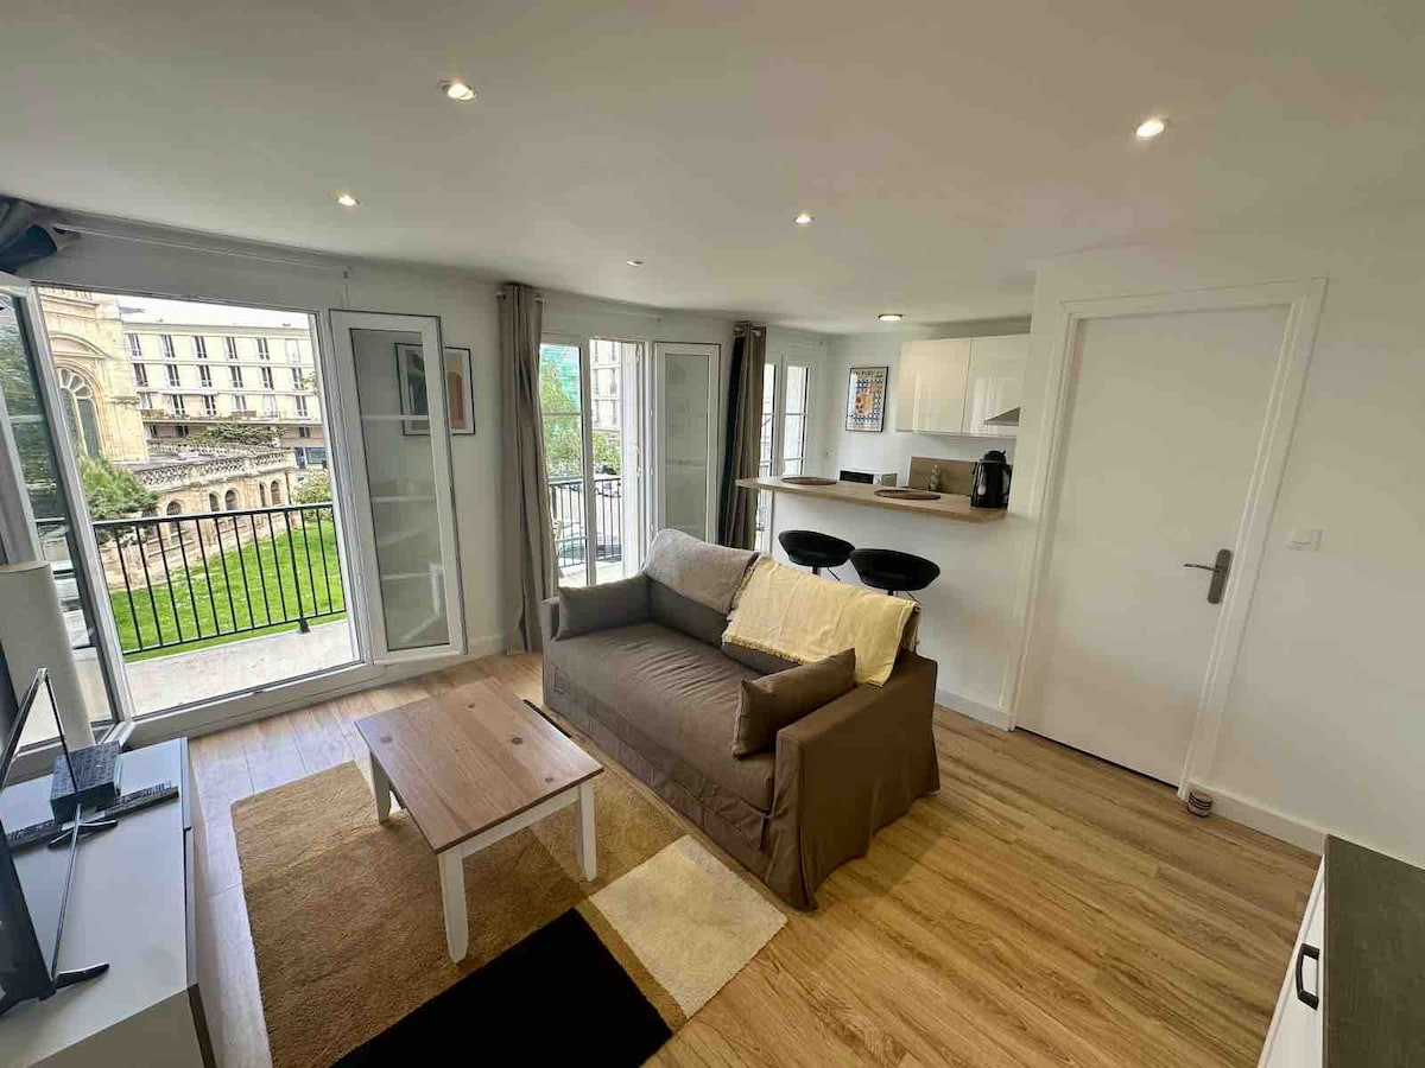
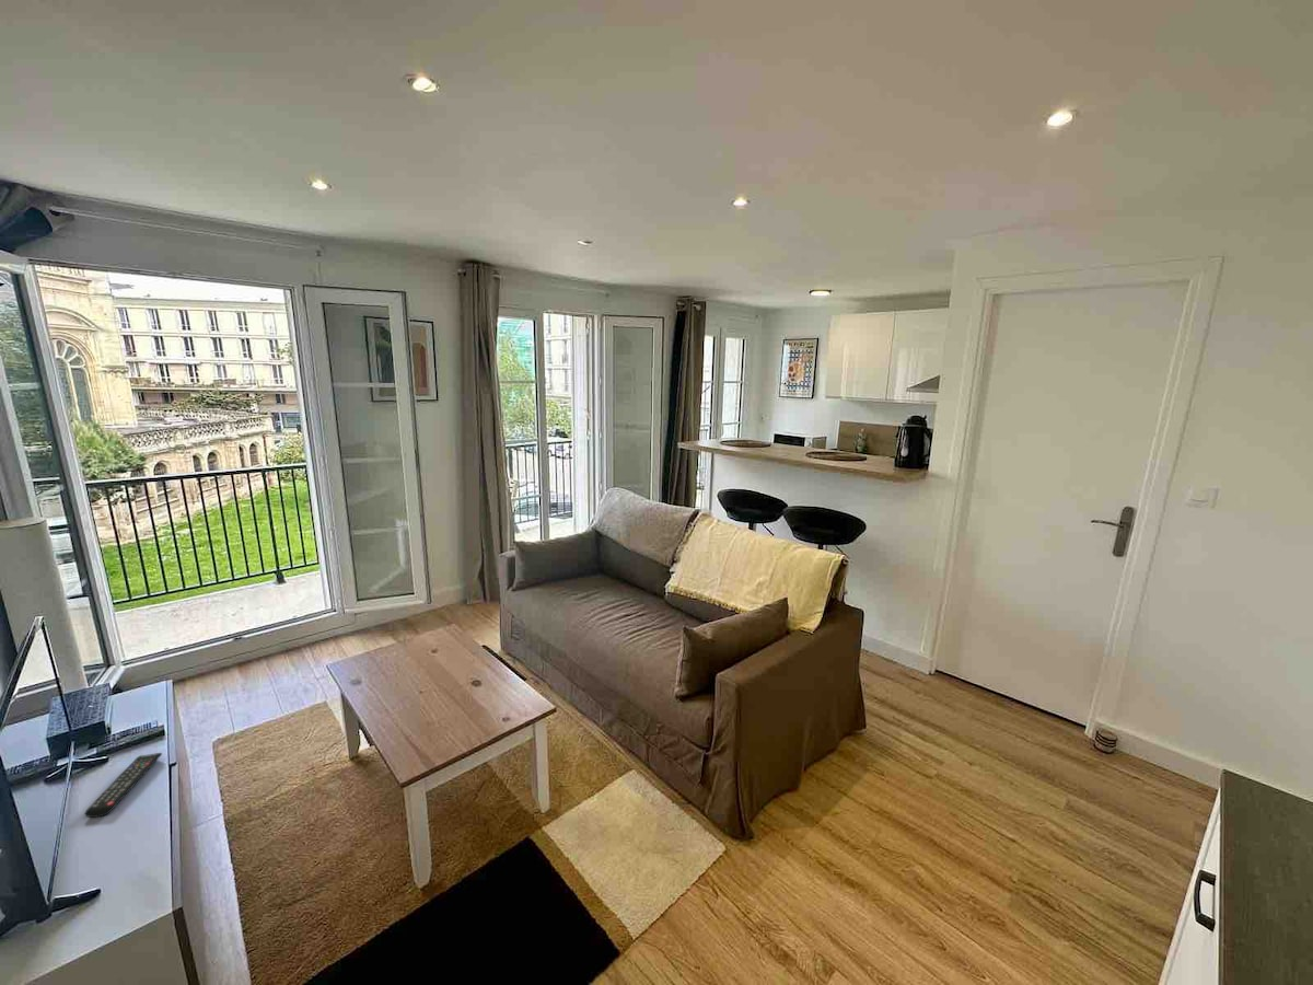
+ remote control [84,752,163,819]
